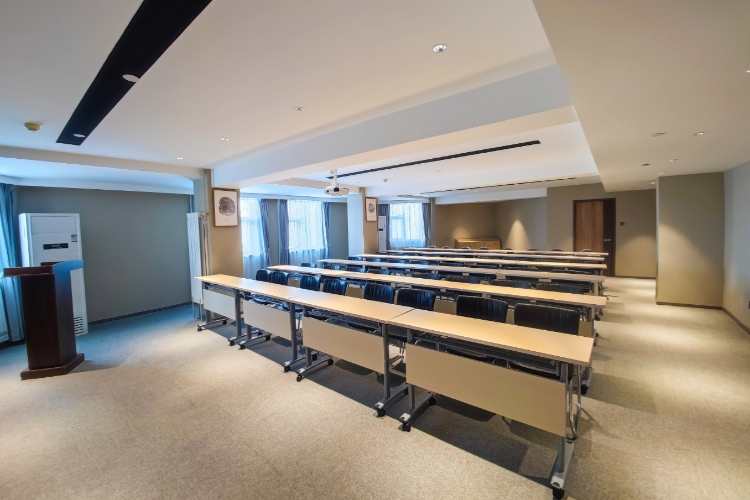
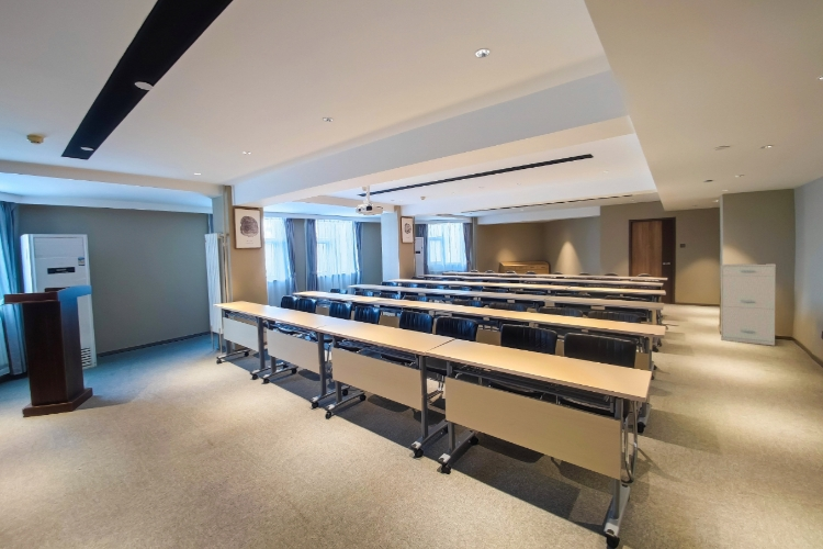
+ filing cabinet [720,262,777,347]
